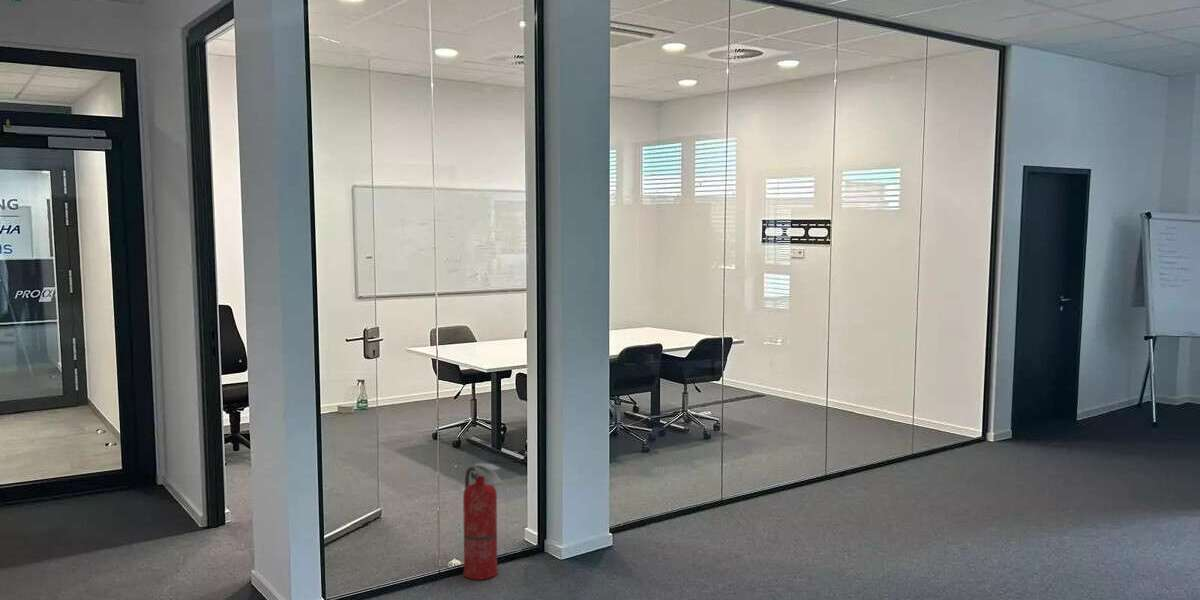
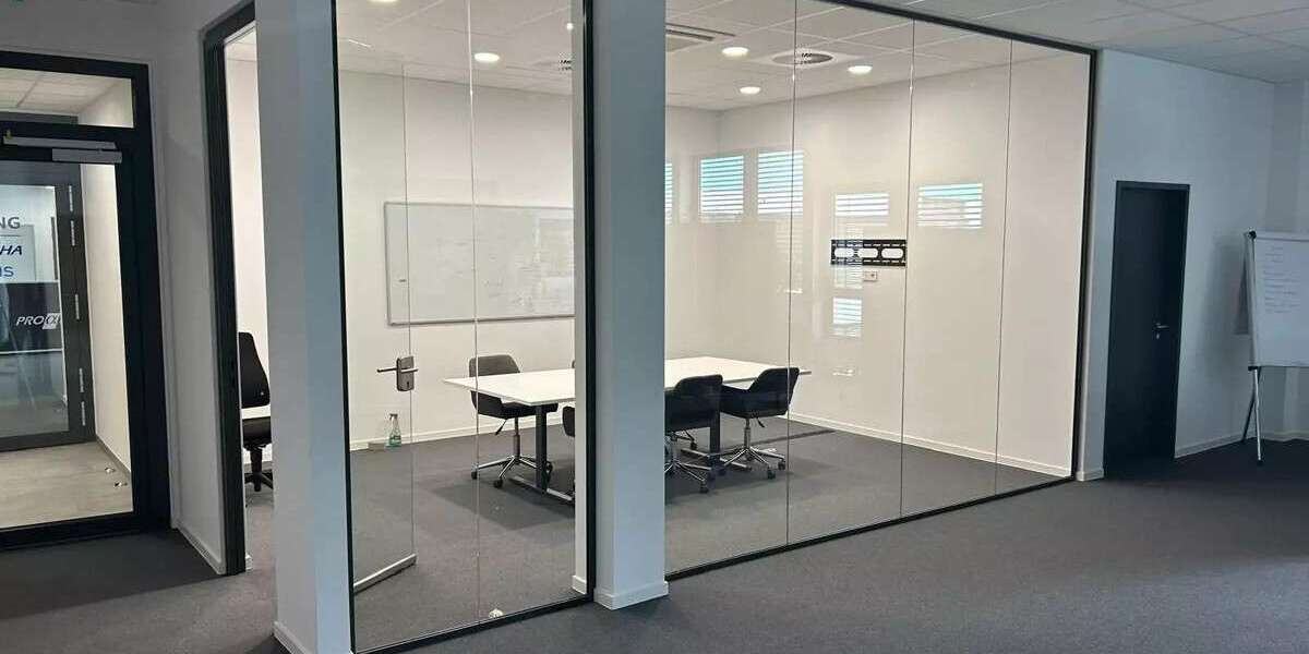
- fire extinguisher [462,462,502,581]
